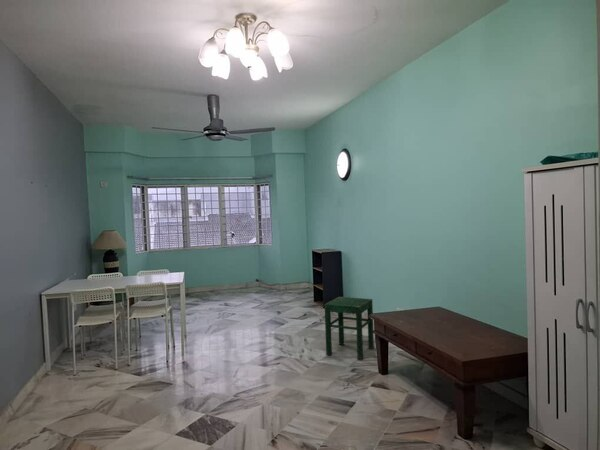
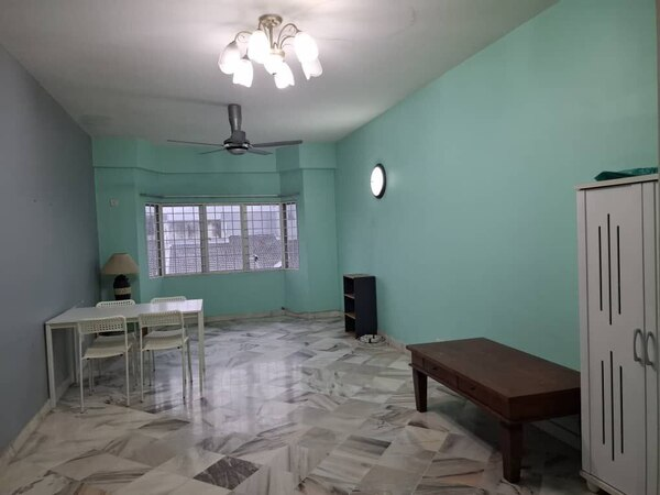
- stool [324,296,375,361]
